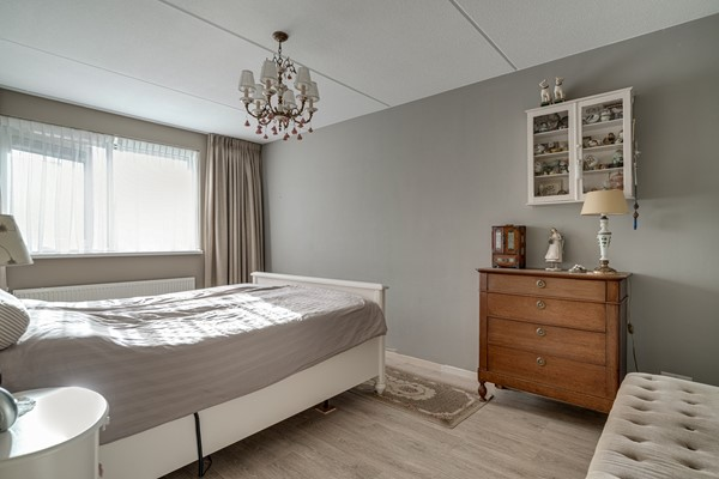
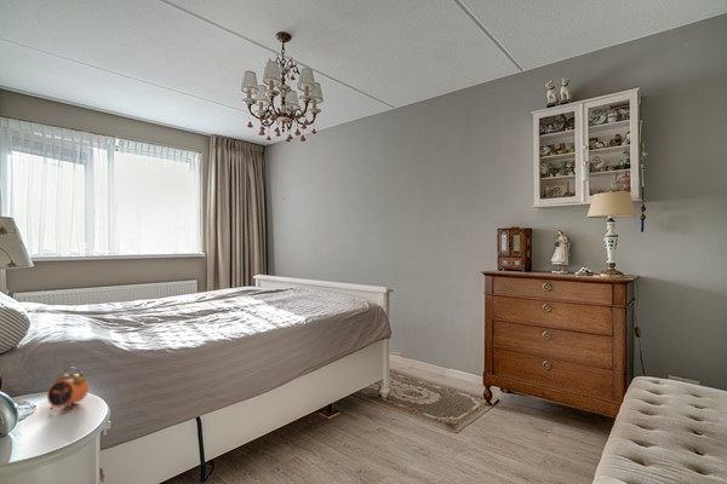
+ alarm clock [46,367,90,411]
